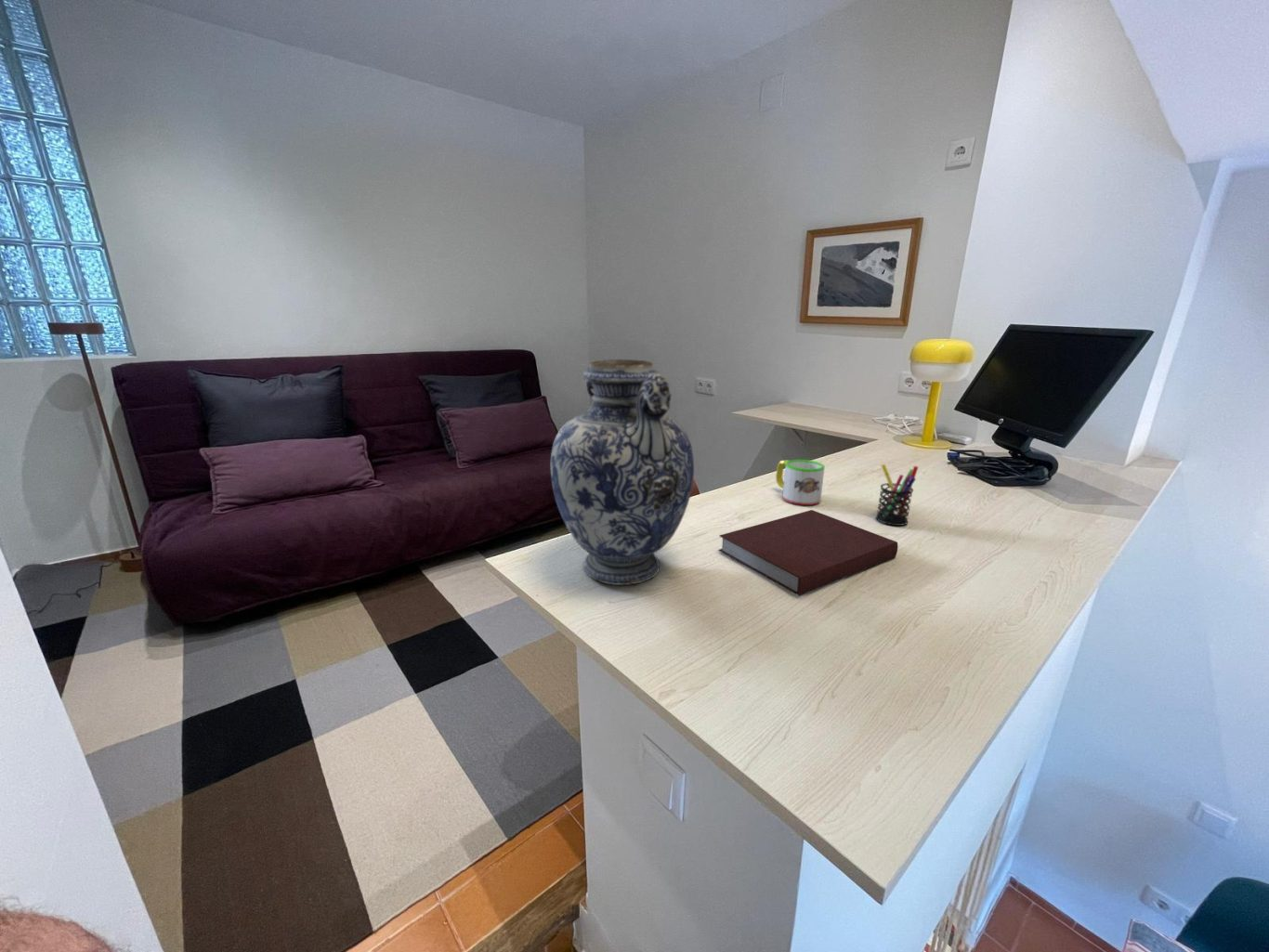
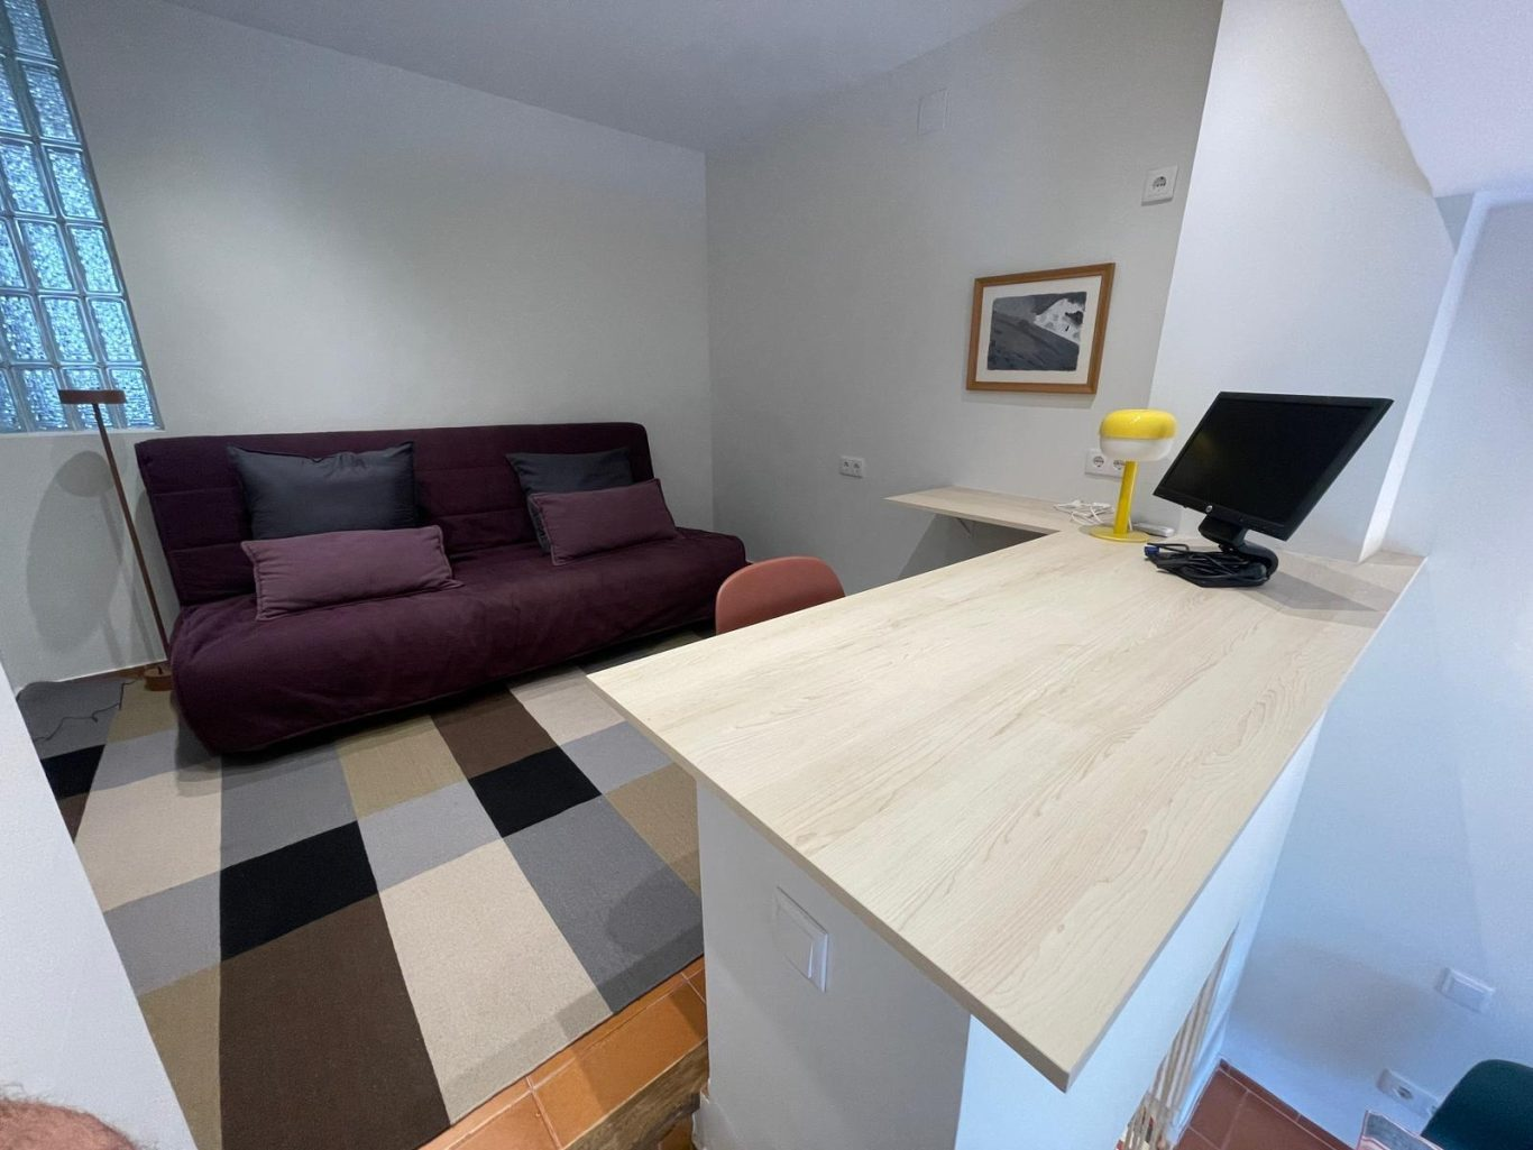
- pen holder [875,463,919,527]
- mug [775,459,826,506]
- vase [550,359,695,586]
- notebook [718,509,898,596]
